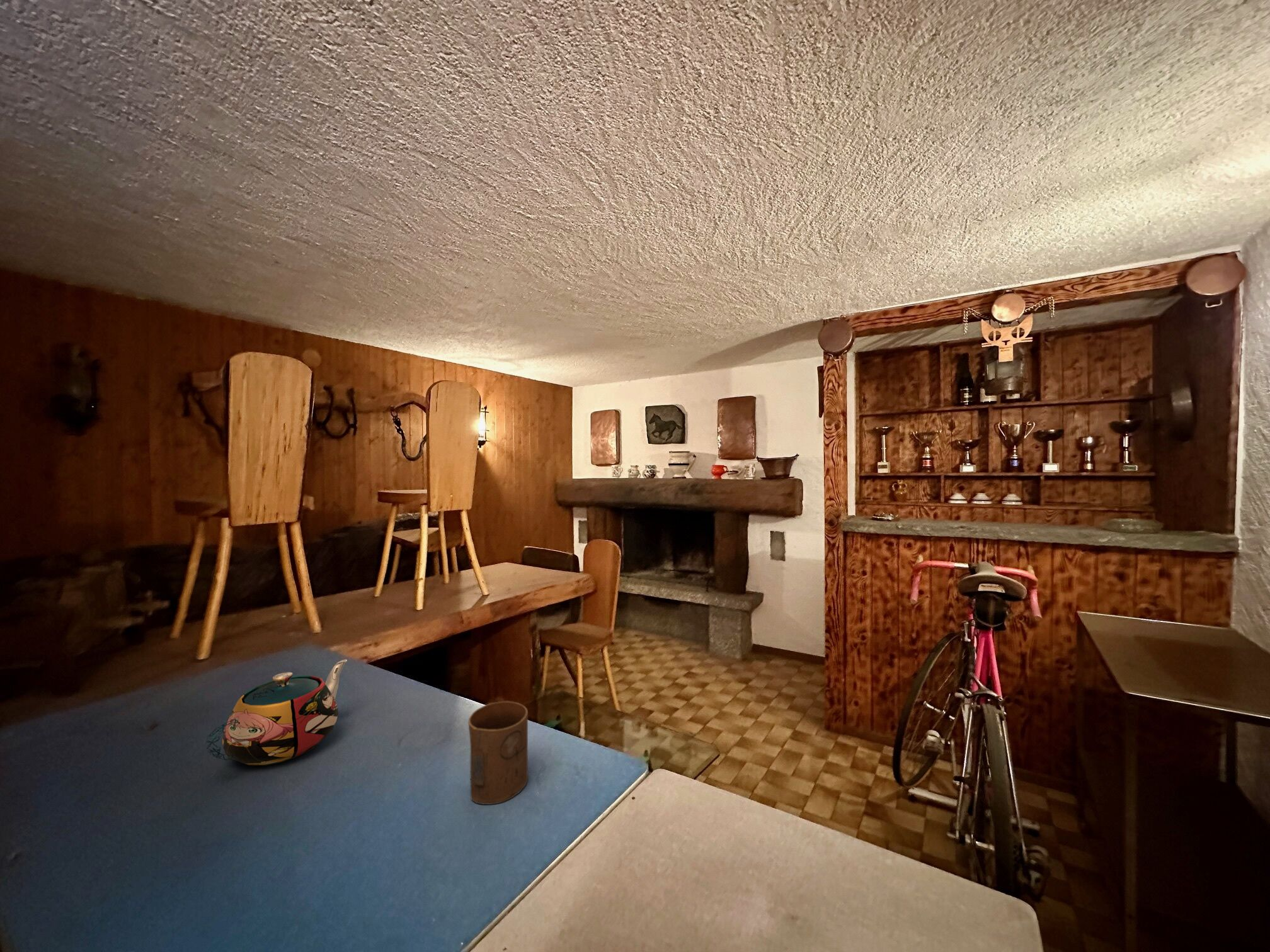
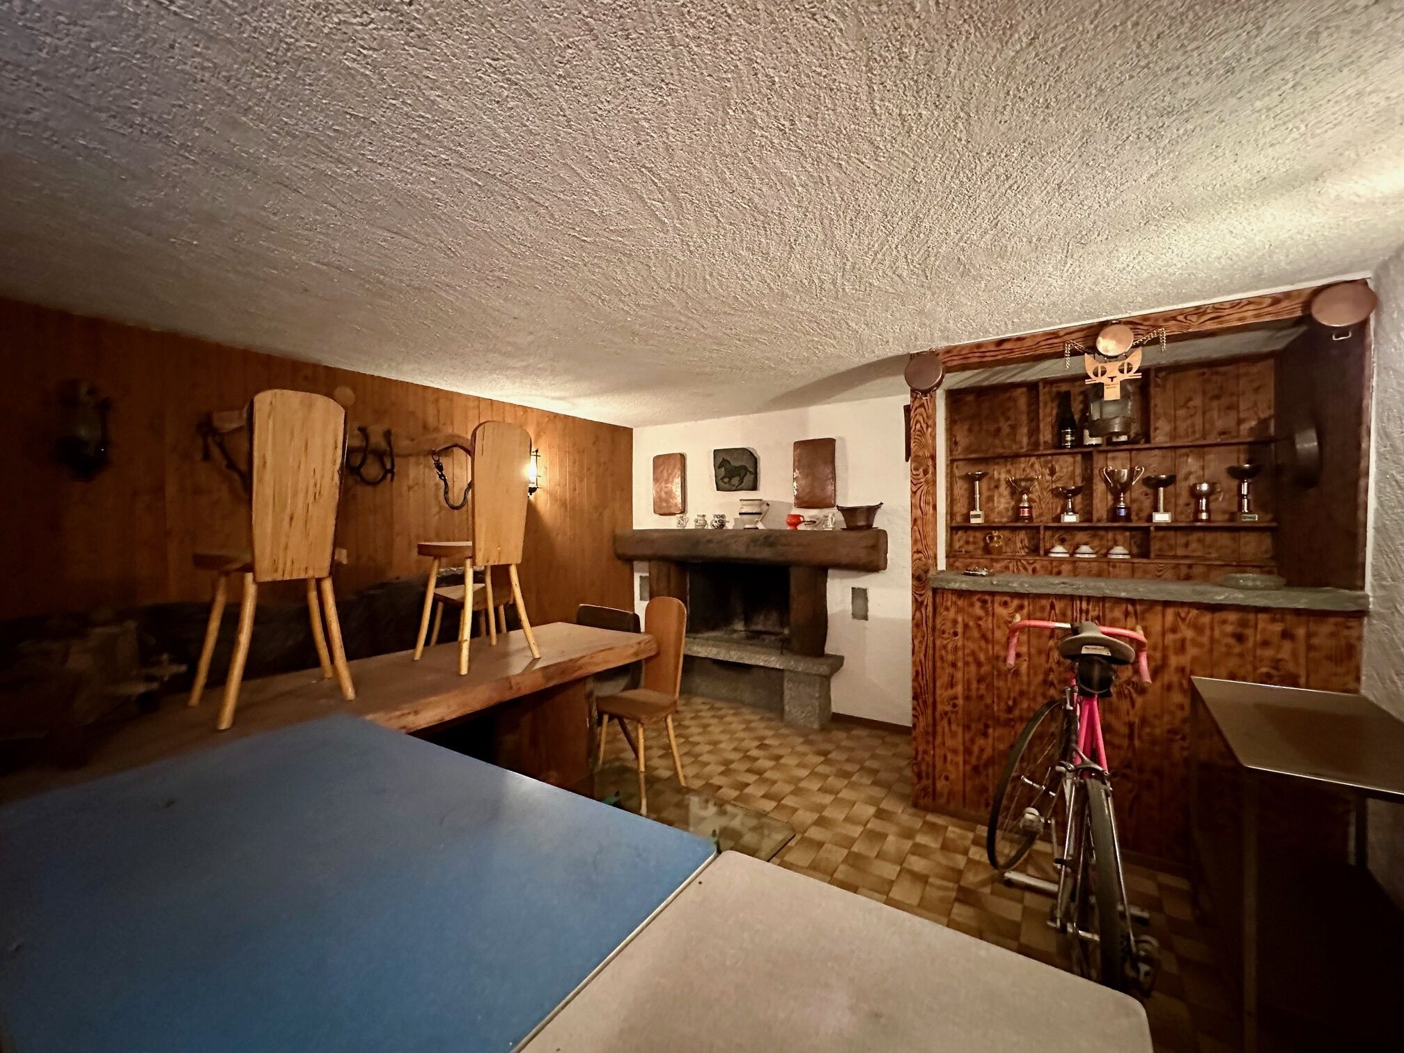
- teapot [205,659,348,766]
- cup [467,701,529,805]
